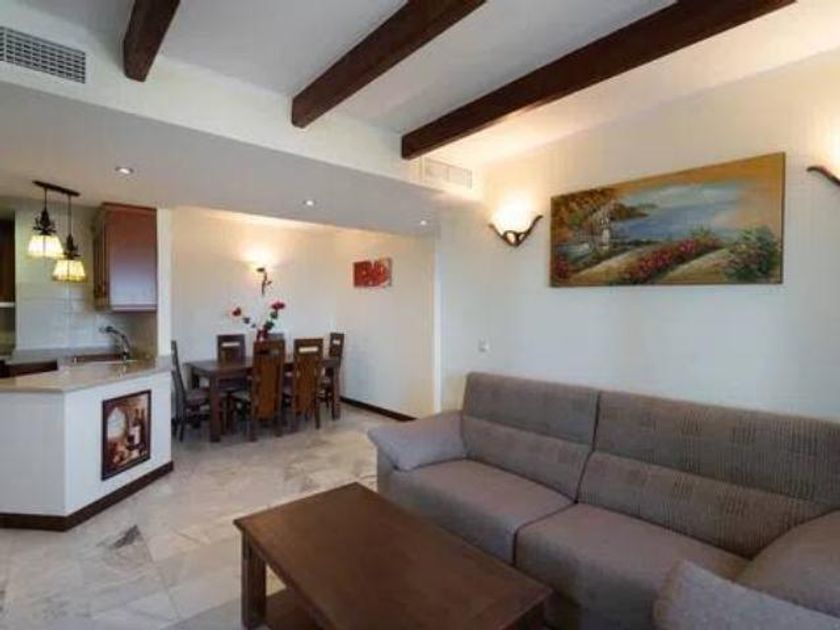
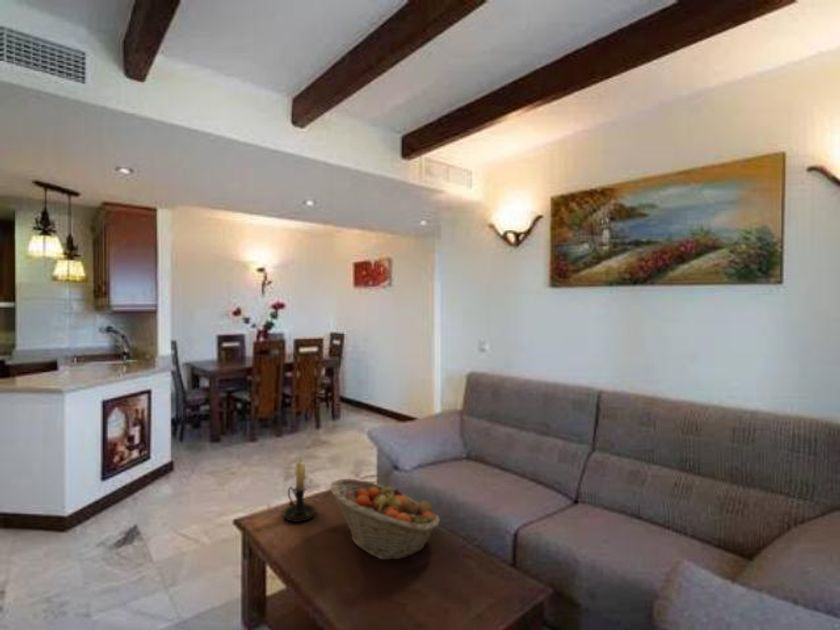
+ candle holder [281,452,318,523]
+ fruit basket [329,478,441,561]
